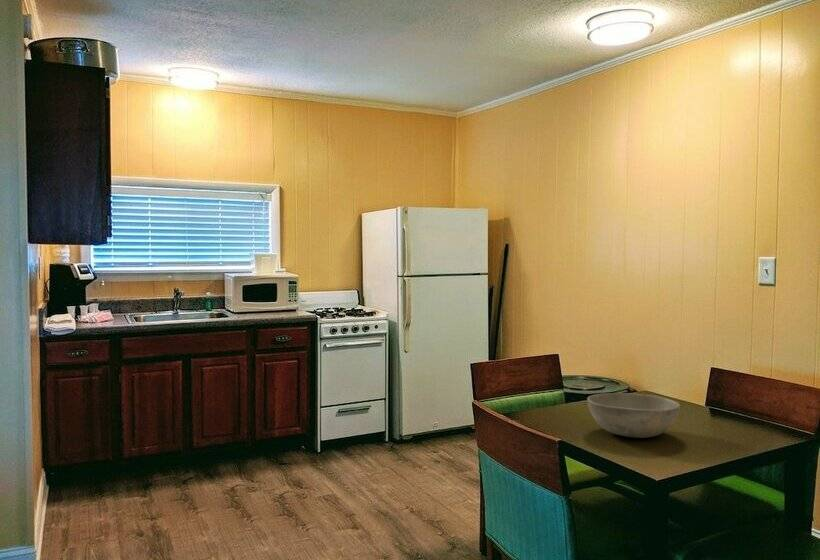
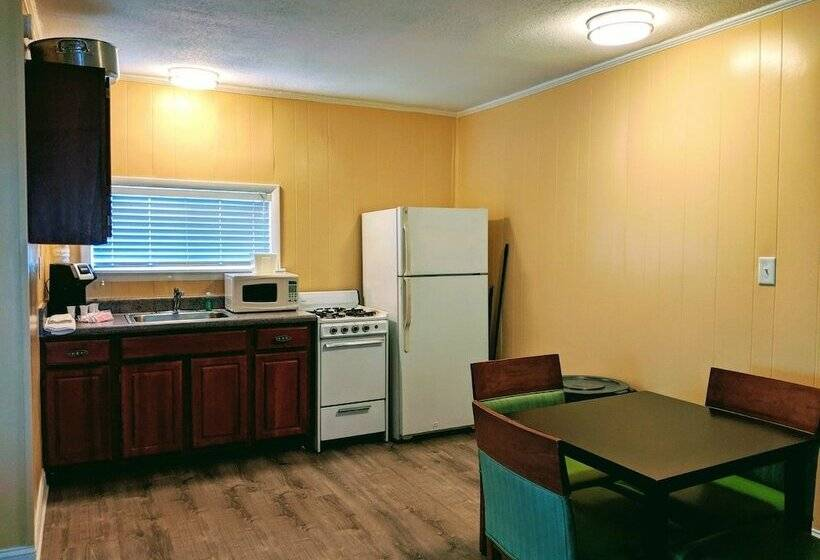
- bowl [586,392,681,439]
